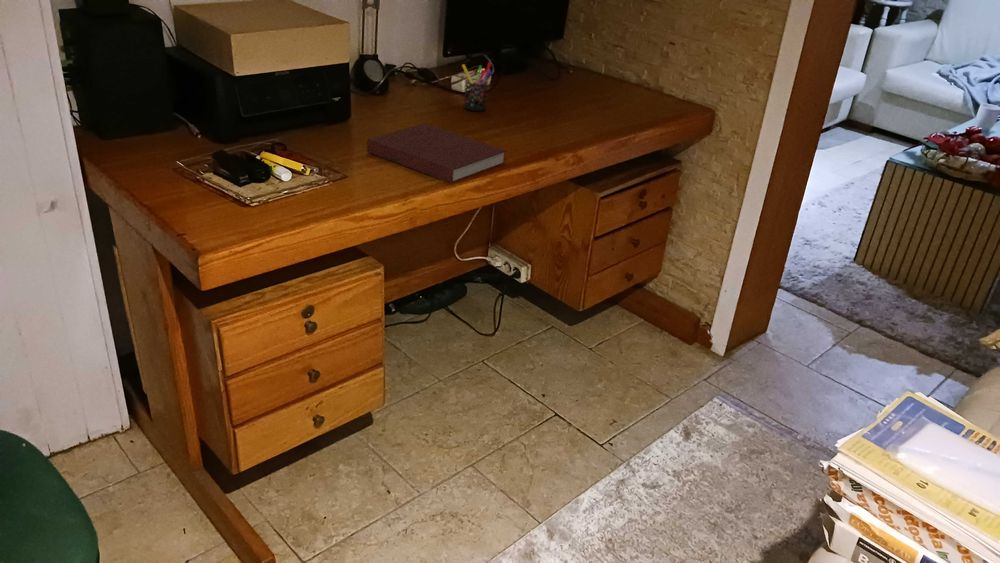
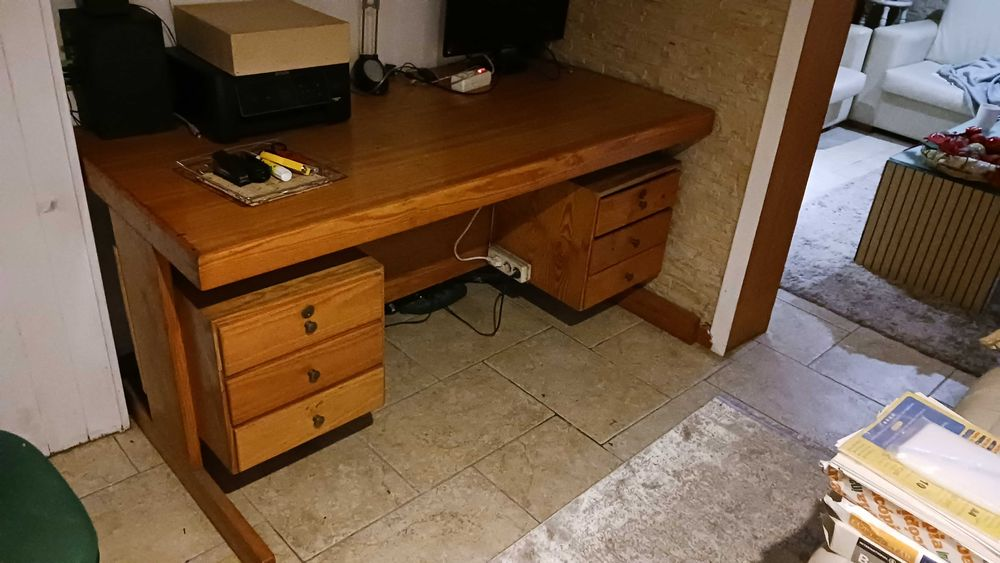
- pen holder [461,62,494,112]
- notebook [366,122,508,184]
